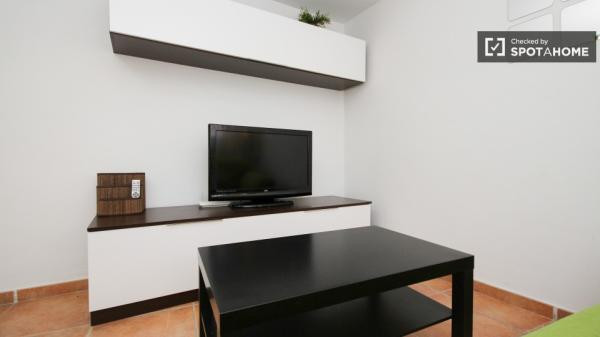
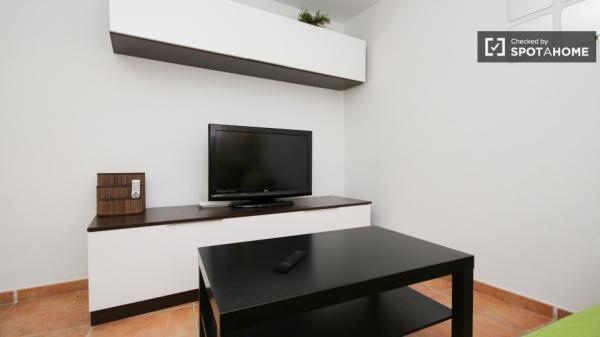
+ remote control [273,249,308,273]
